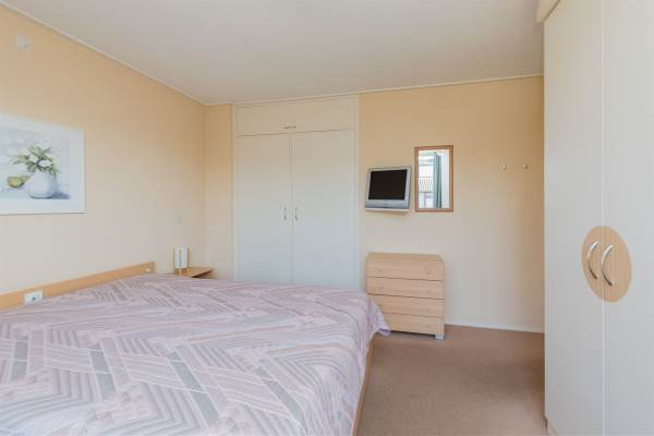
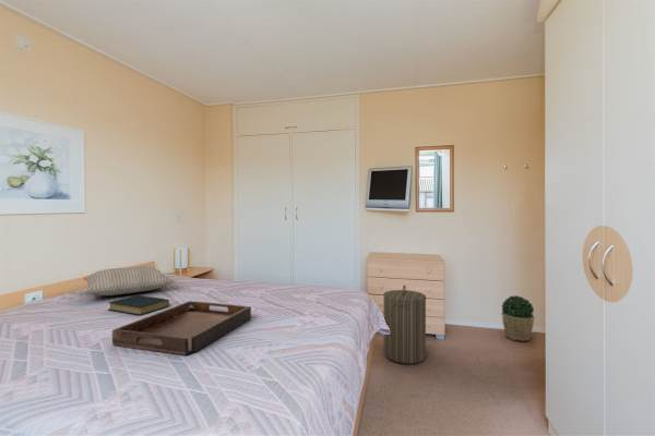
+ pillow [83,265,175,296]
+ hardback book [107,294,170,316]
+ potted plant [500,294,535,342]
+ laundry hamper [382,284,427,365]
+ serving tray [111,300,252,356]
